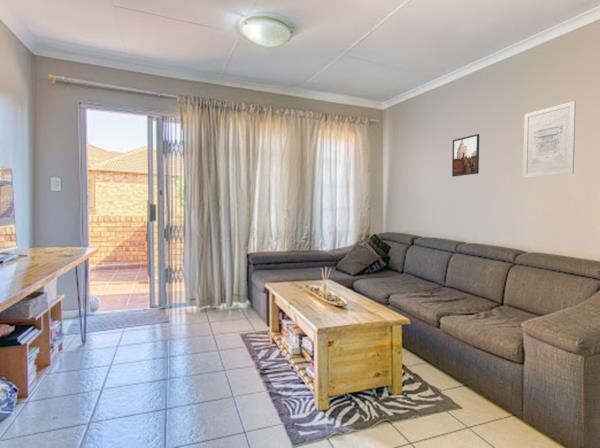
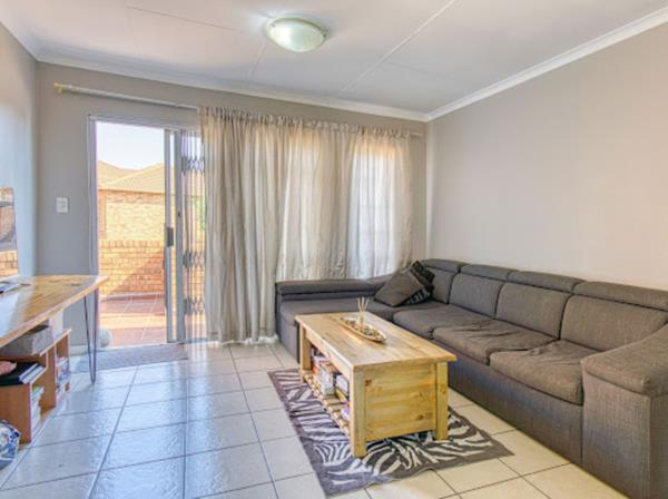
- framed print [451,133,480,178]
- wall art [522,100,577,179]
